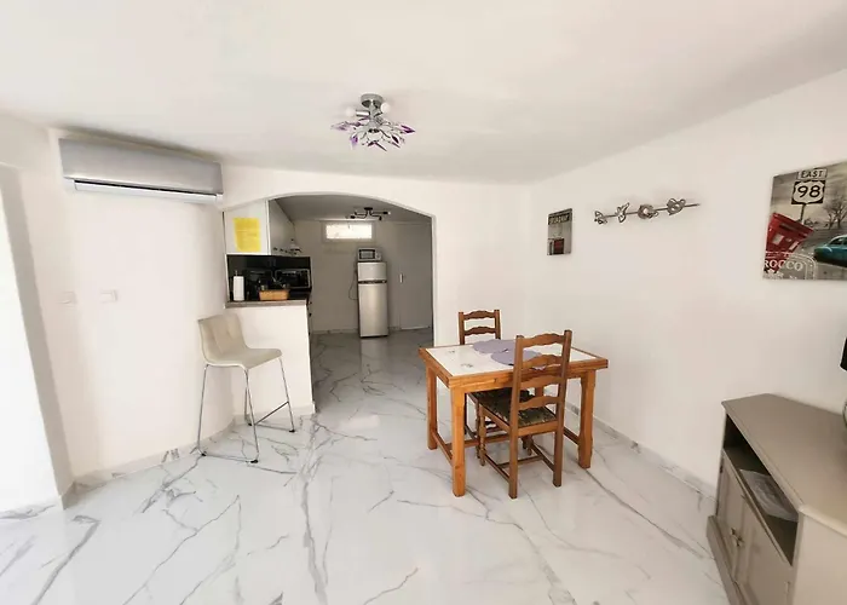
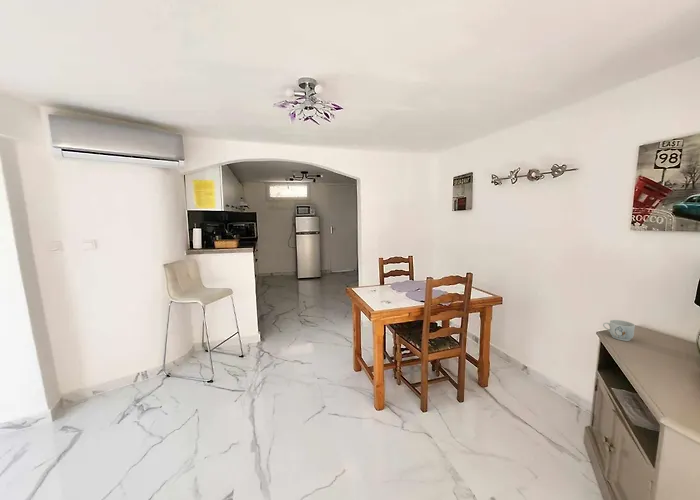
+ mug [602,319,636,342]
